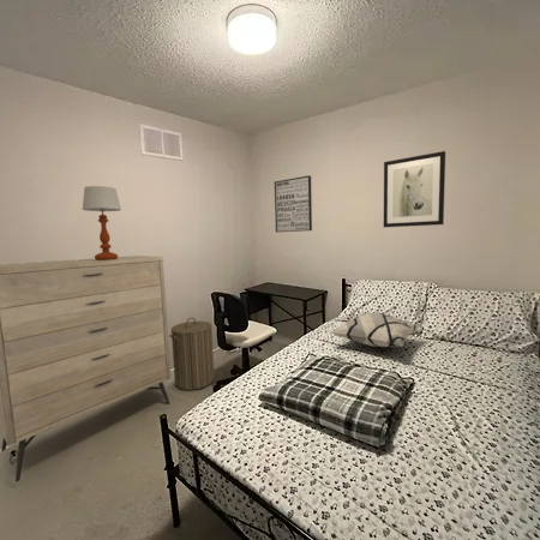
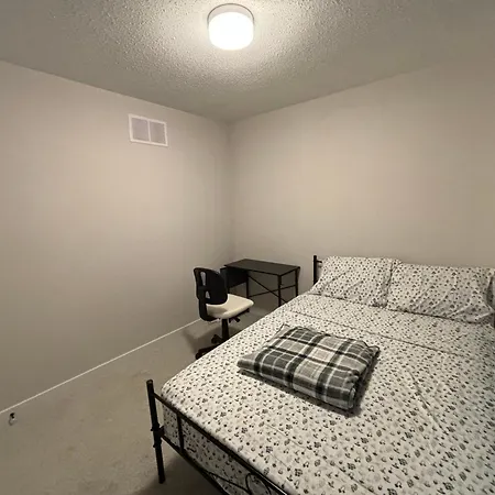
- wall art [274,174,313,233]
- wall art [383,150,446,228]
- dresser [0,254,172,482]
- laundry hamper [168,317,215,391]
- table lamp [82,185,122,260]
- decorative pillow [331,311,421,348]
